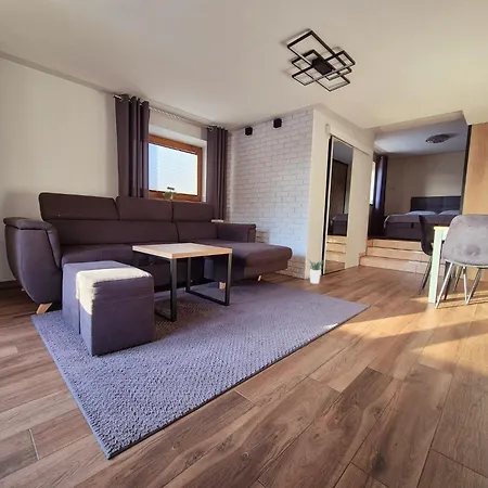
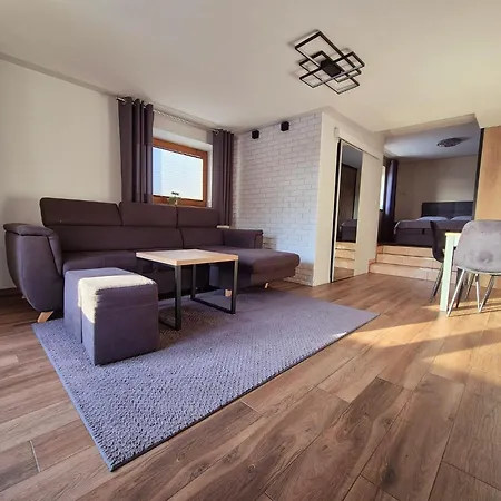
- potted plant [307,258,330,285]
